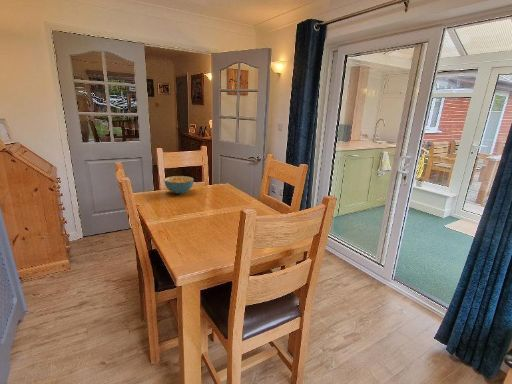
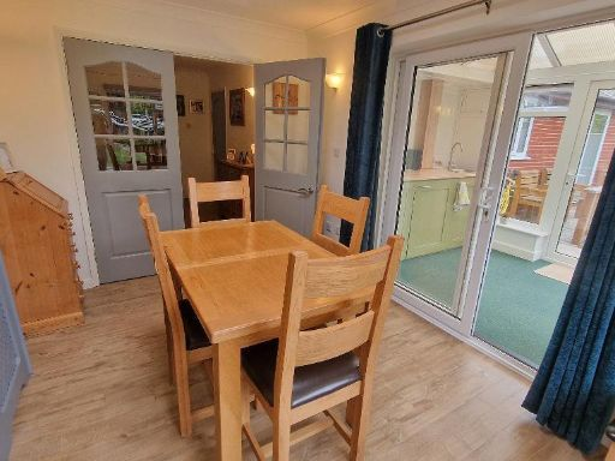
- cereal bowl [163,175,195,195]
